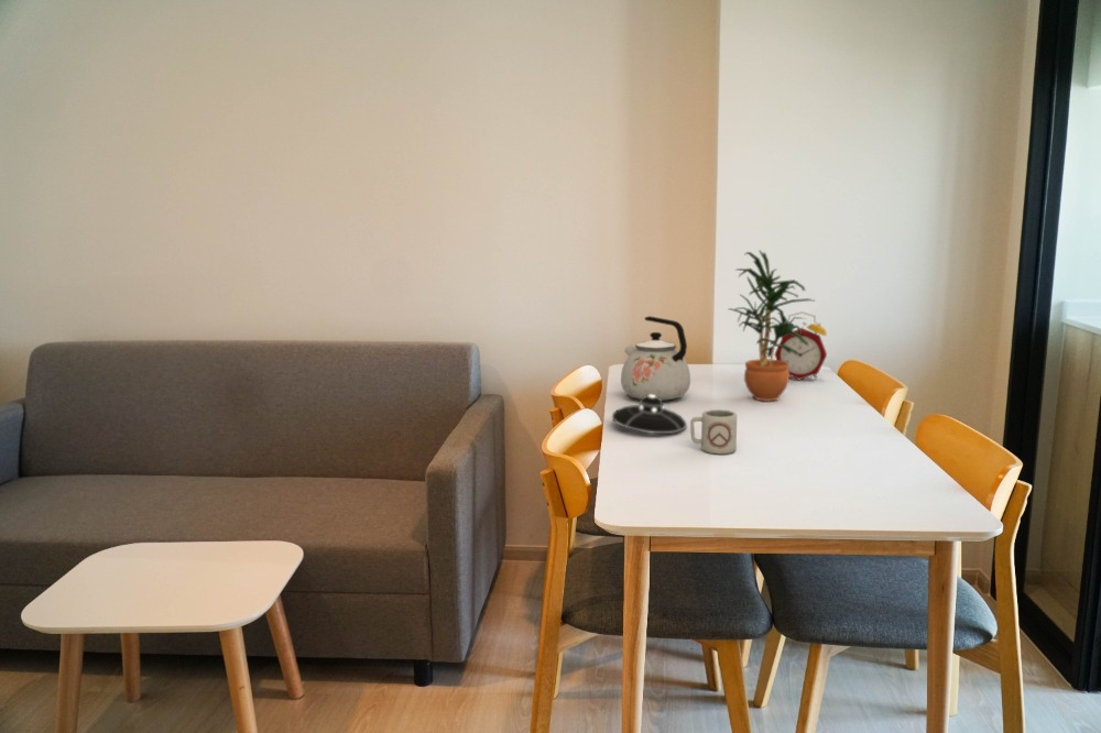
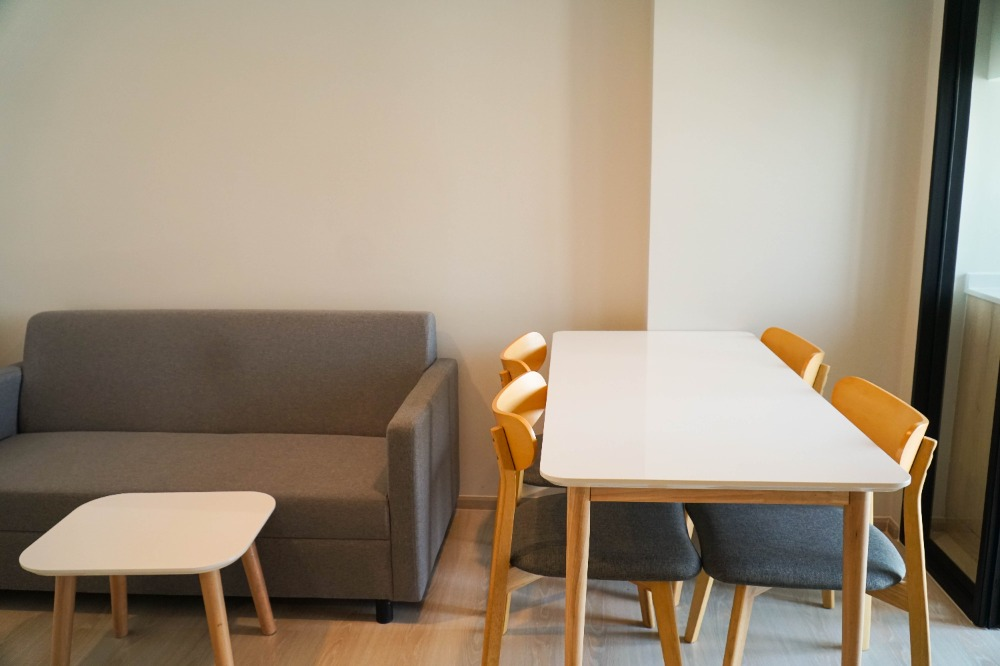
- alarm clock [774,310,828,381]
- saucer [611,395,688,435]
- potted plant [728,249,818,402]
- cup [689,408,738,455]
- kettle [620,315,691,402]
